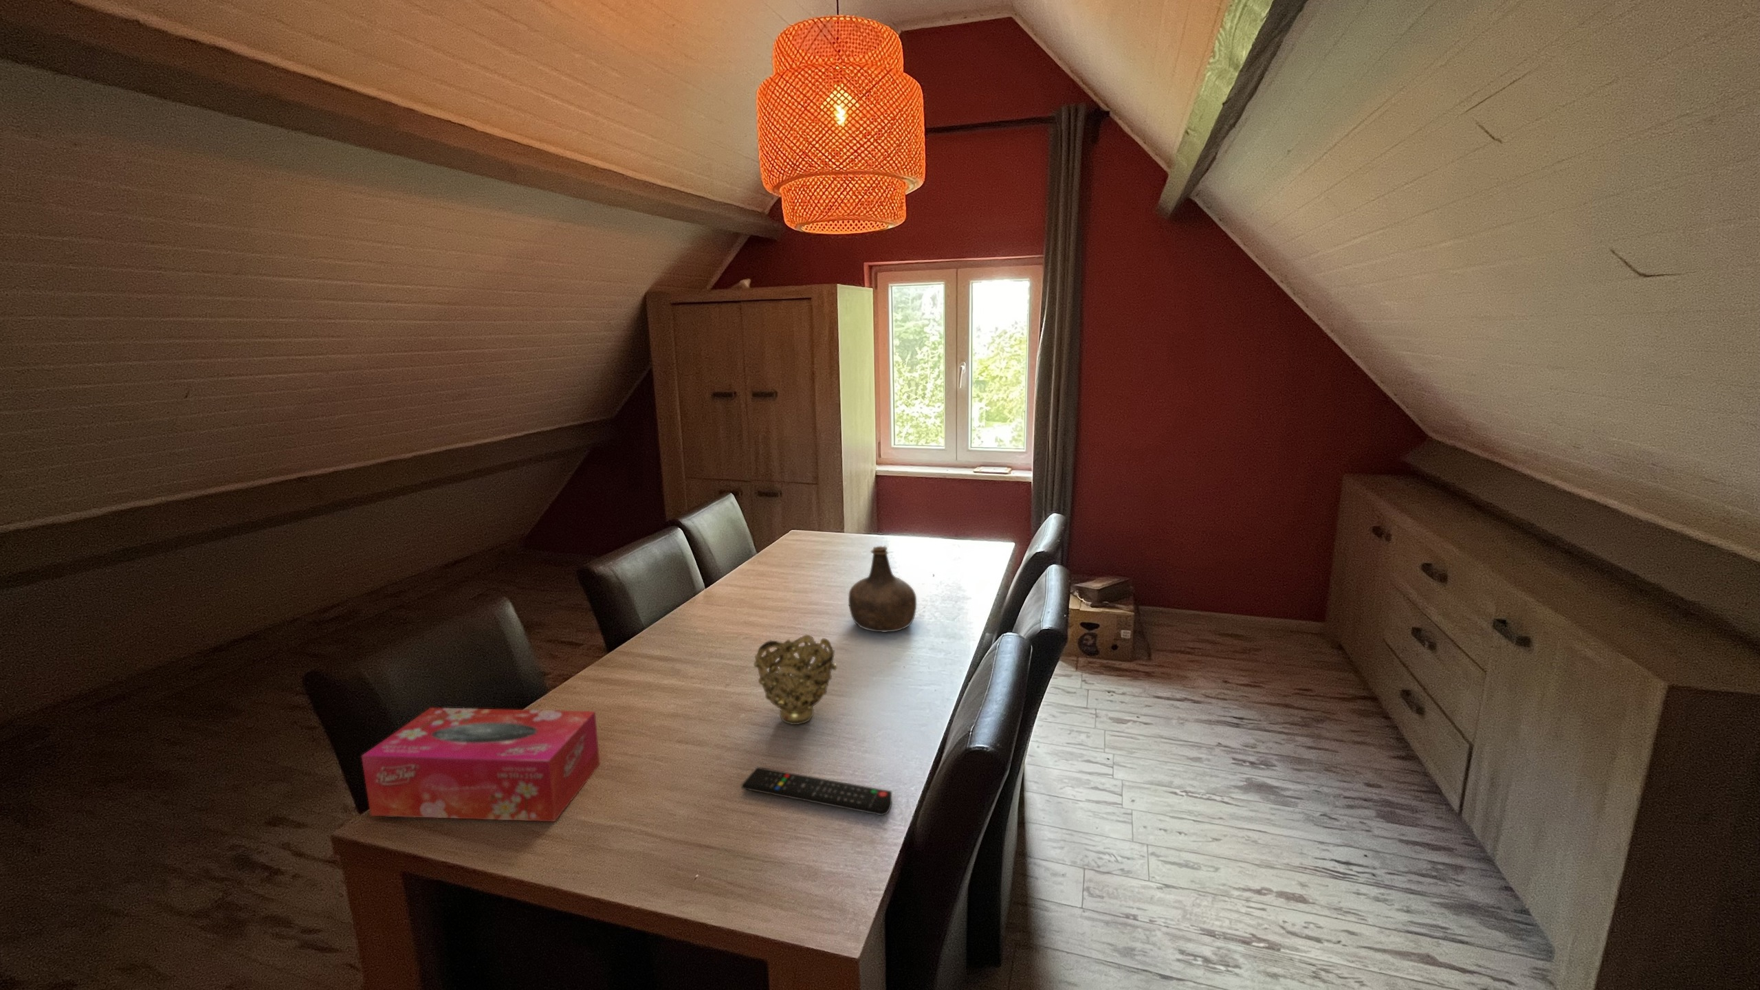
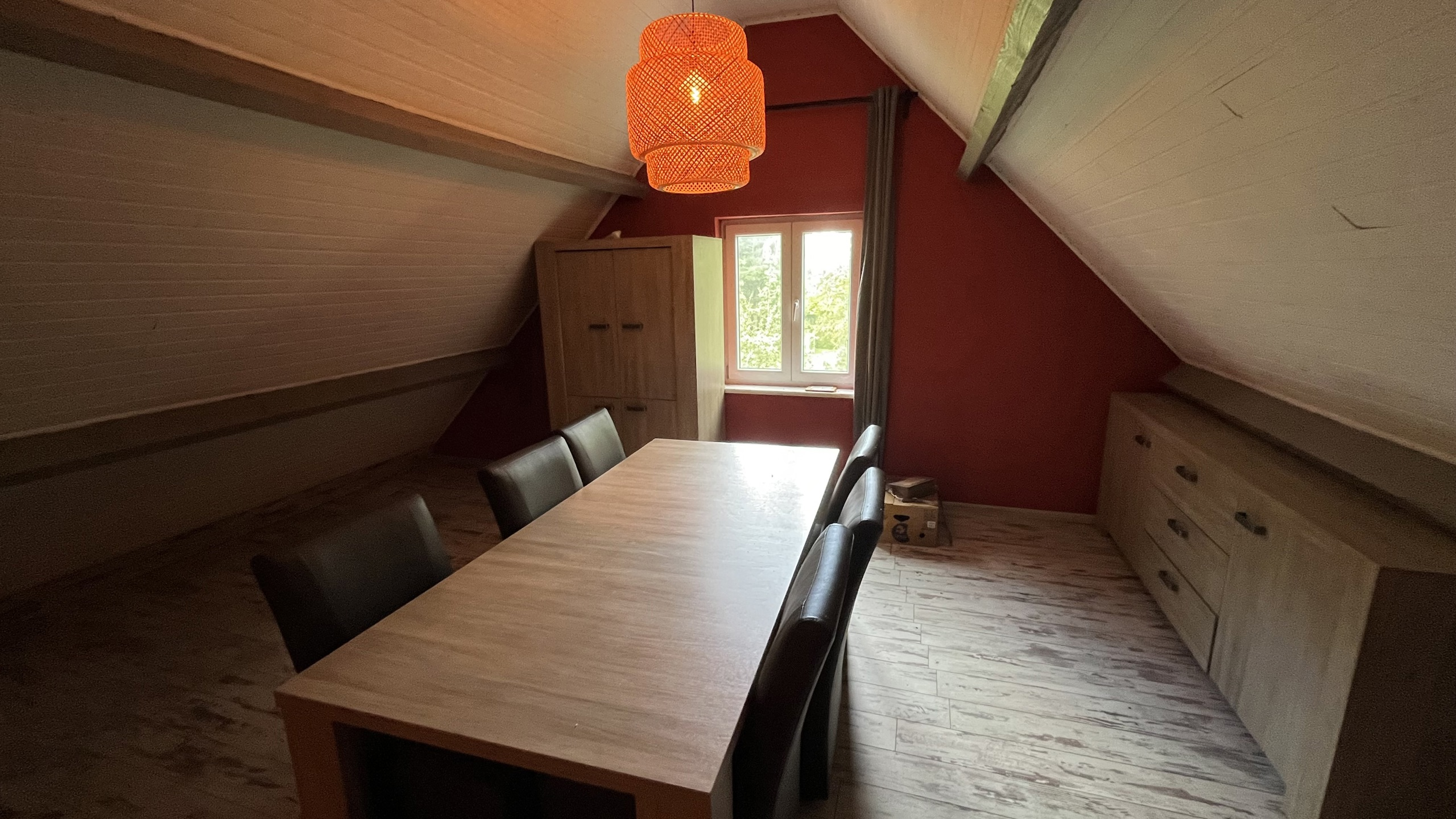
- decorative bowl [753,633,838,725]
- bottle [847,546,917,633]
- remote control [741,766,892,816]
- tissue box [361,707,601,822]
